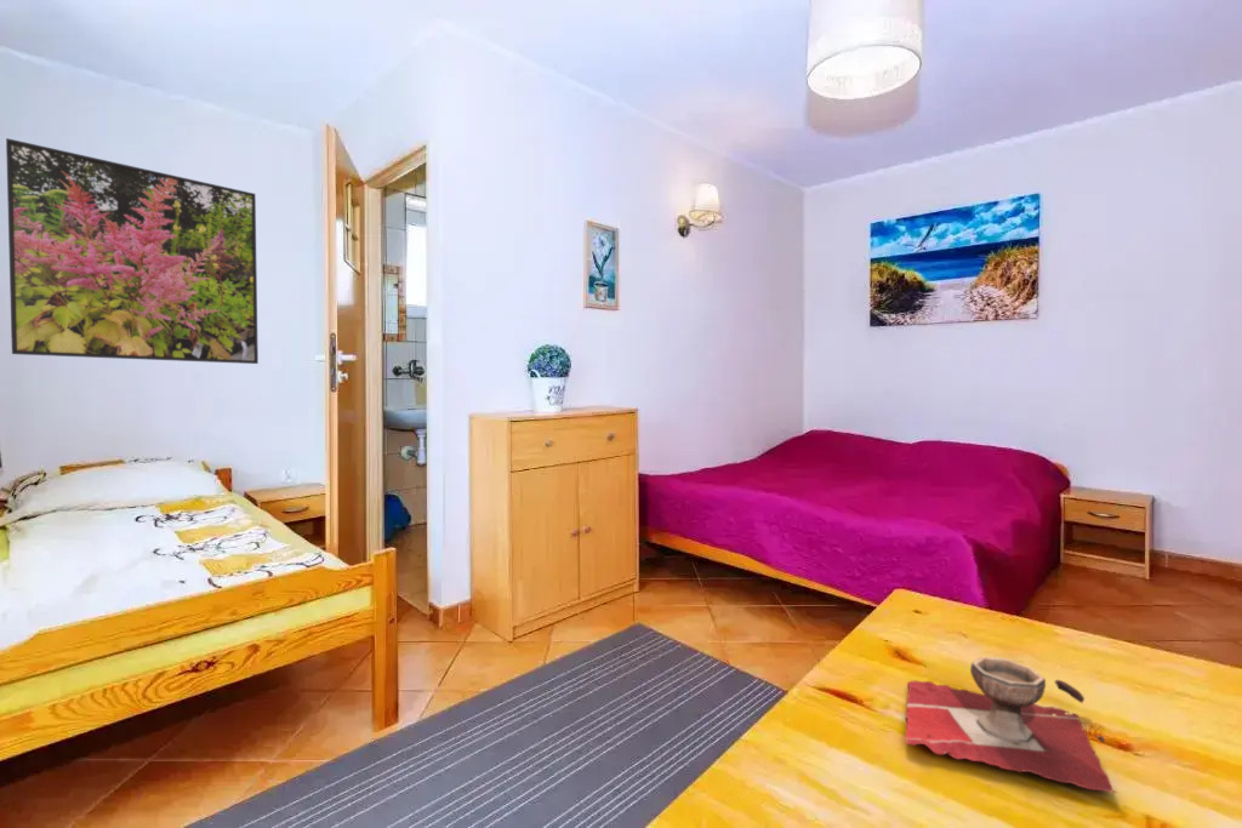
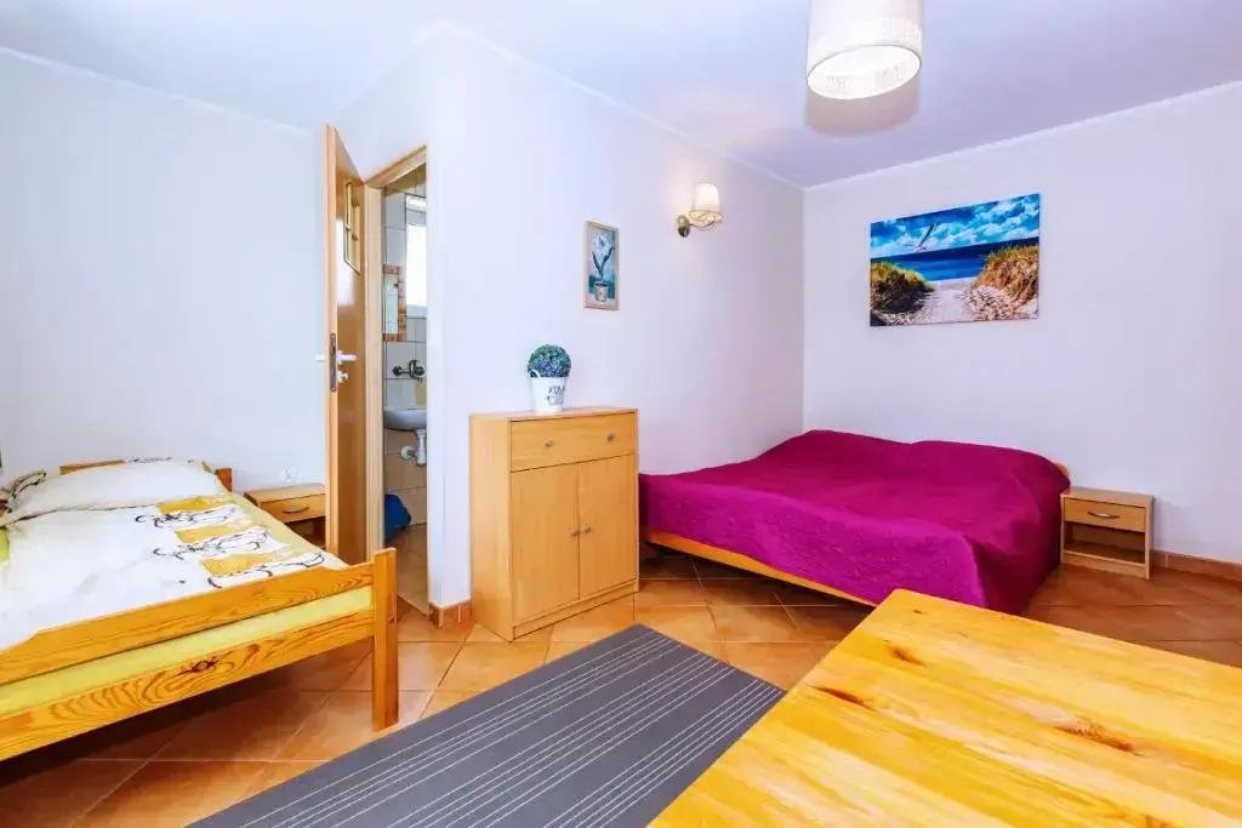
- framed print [5,137,260,365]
- decorative bowl [905,656,1118,794]
